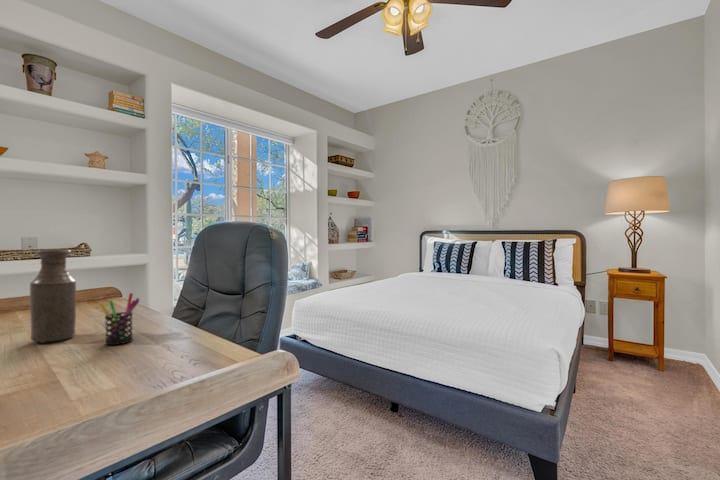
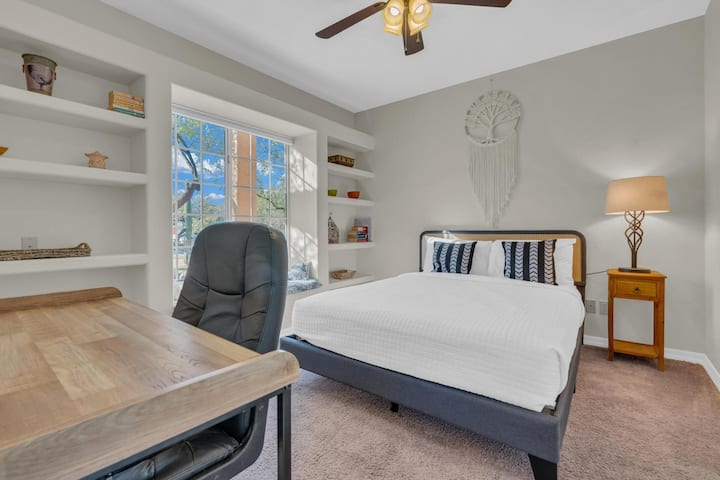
- bottle [29,248,77,344]
- pen holder [98,292,141,346]
